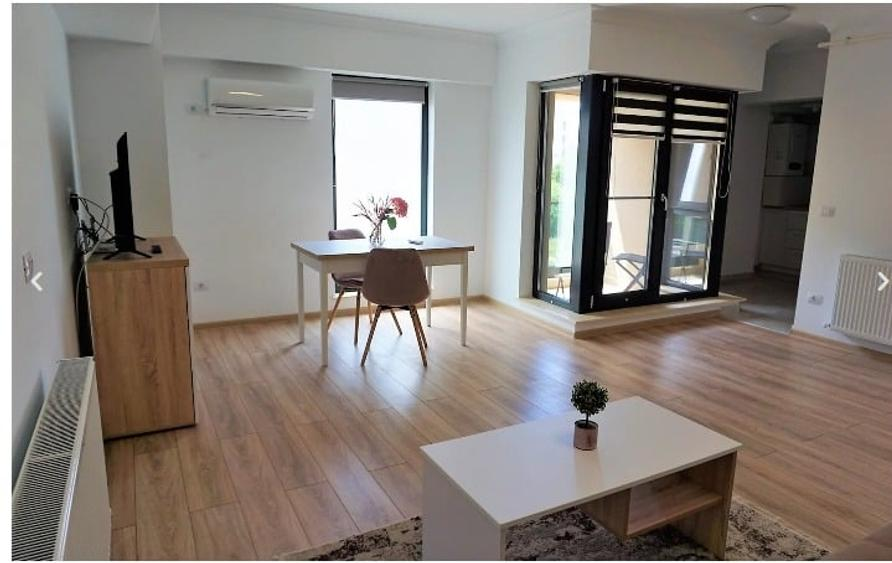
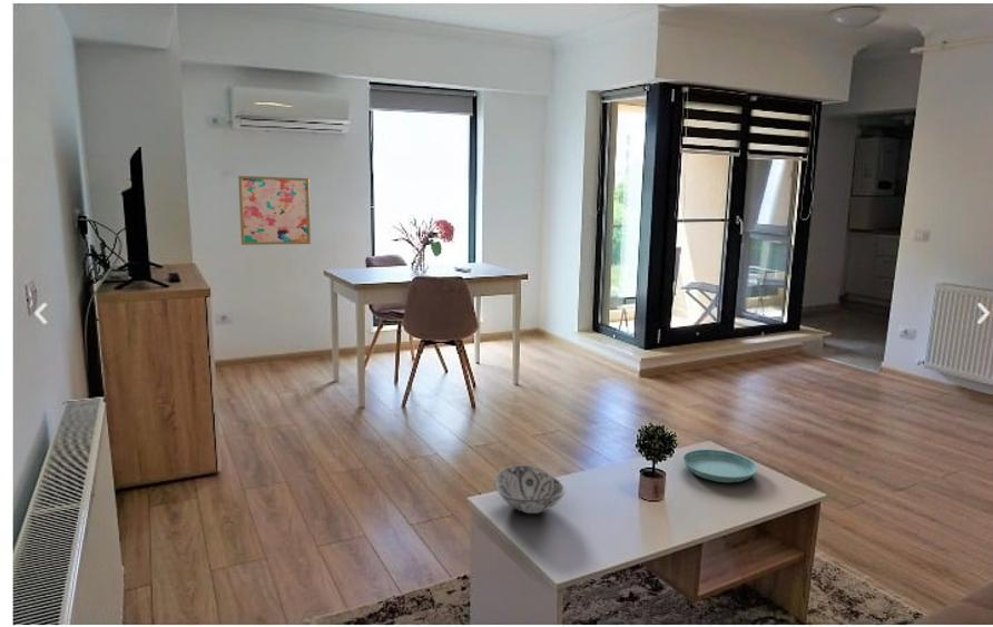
+ decorative bowl [493,464,568,515]
+ wall art [237,175,312,246]
+ saucer [682,449,758,483]
